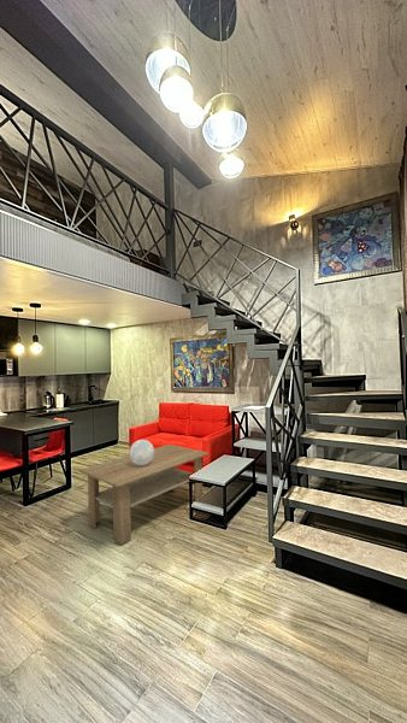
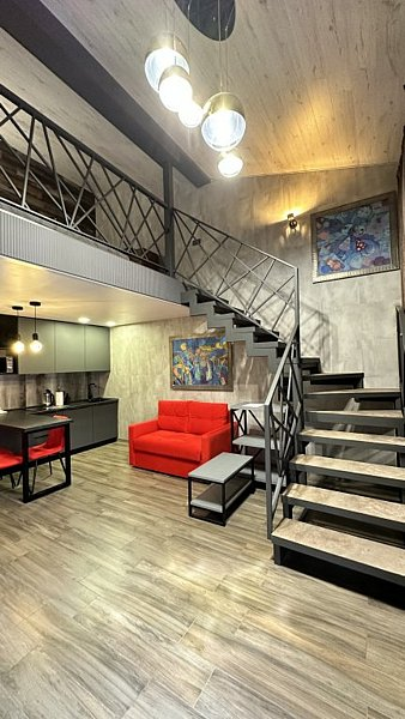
- coffee table [78,443,210,546]
- decorative globe [128,439,155,465]
